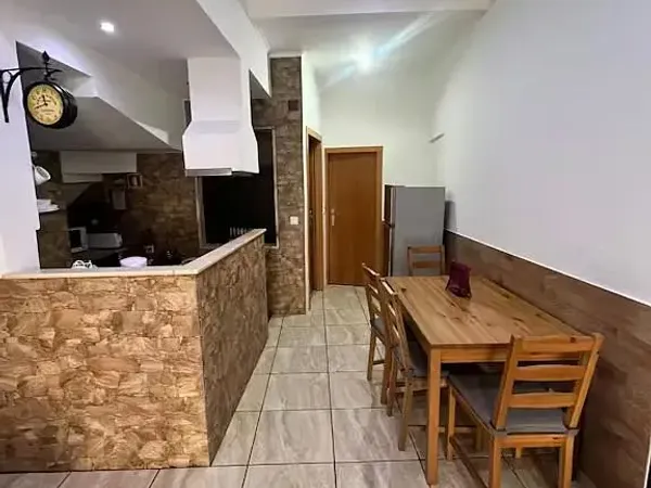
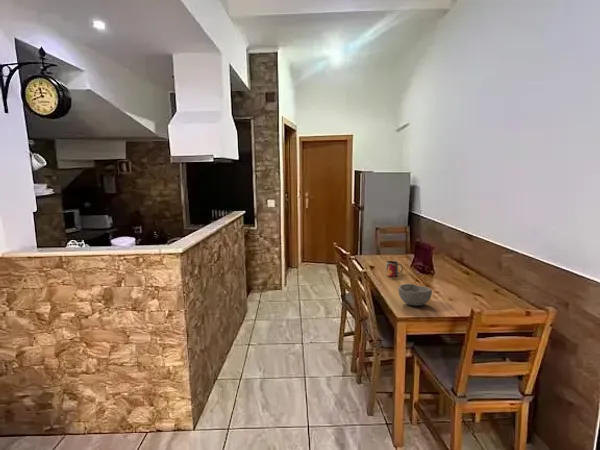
+ mug [385,260,404,278]
+ bowl [397,283,433,307]
